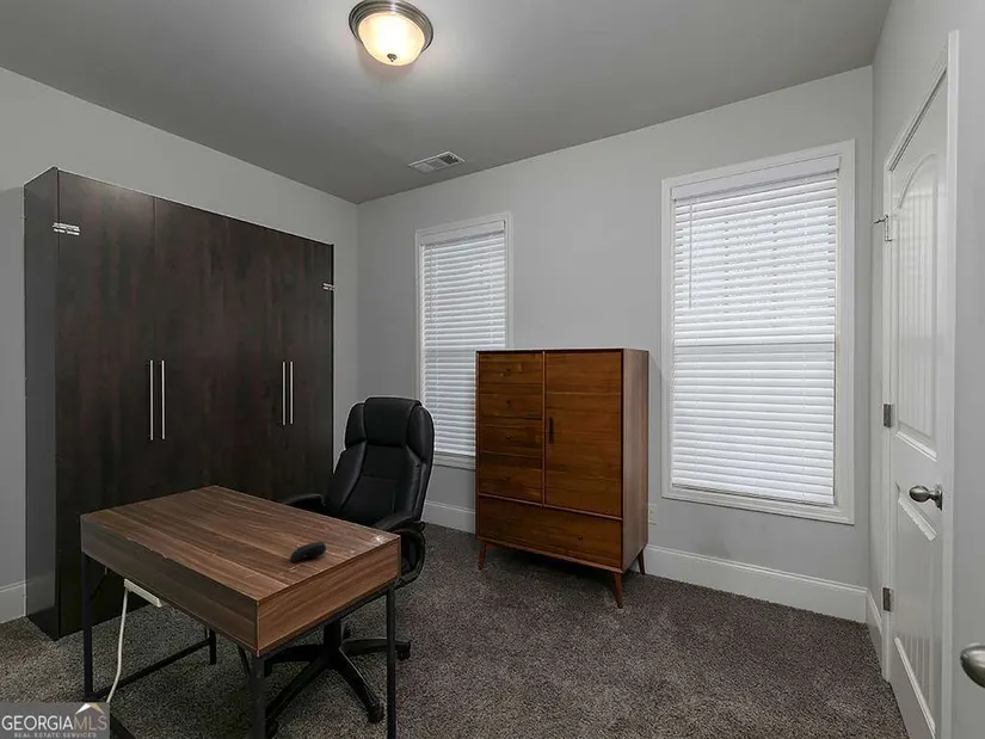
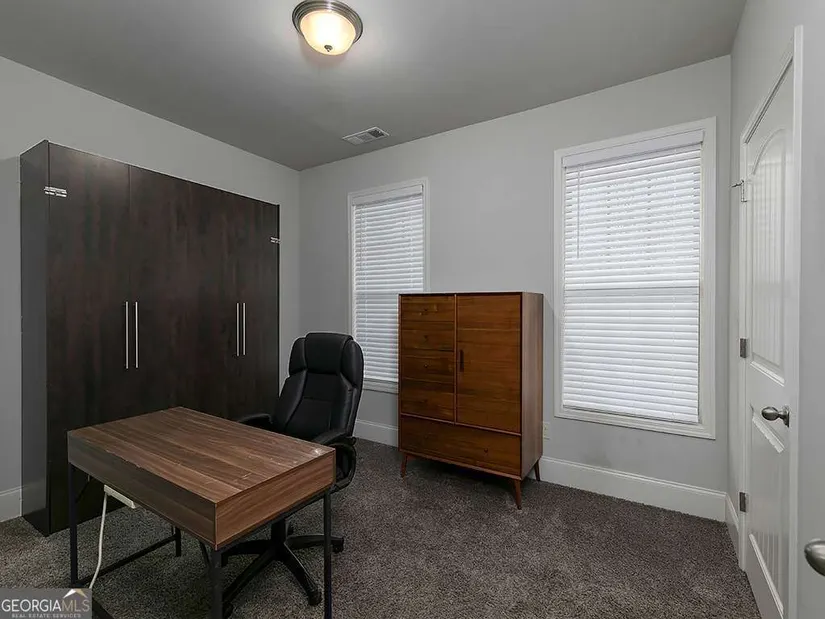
- computer mouse [289,541,327,562]
